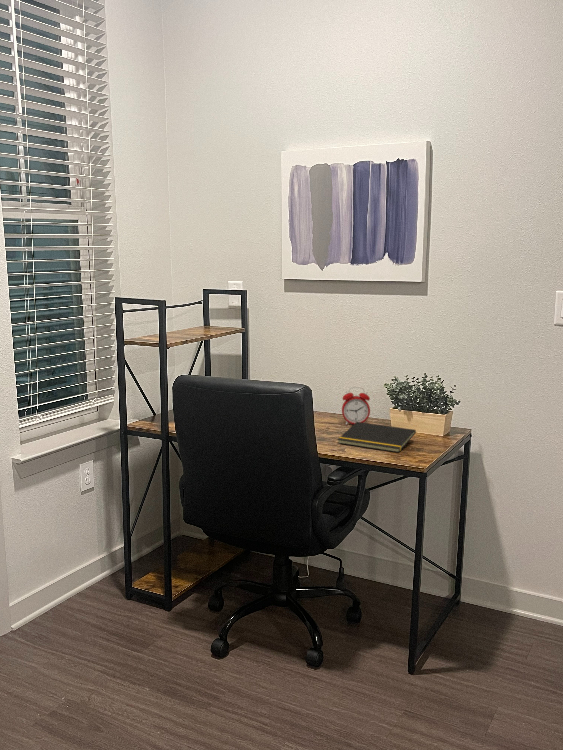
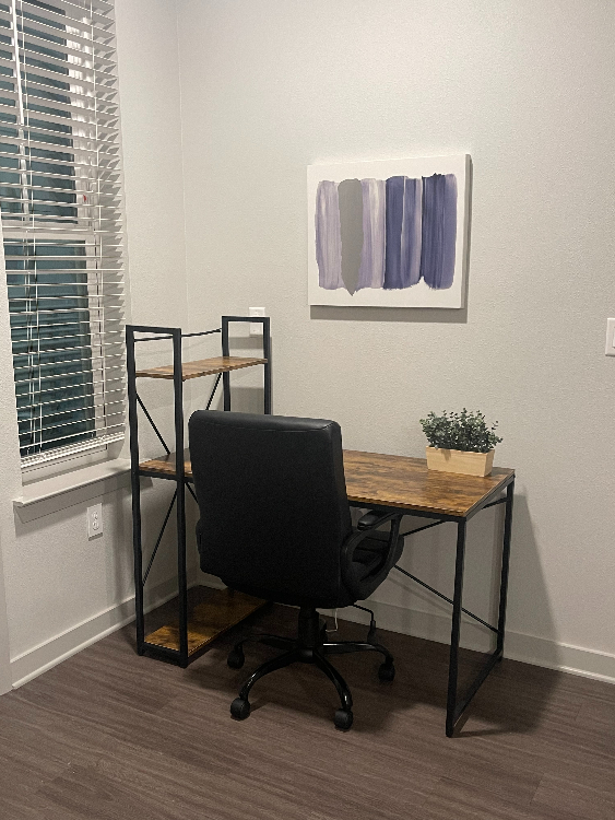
- alarm clock [341,386,371,426]
- notepad [336,422,417,453]
